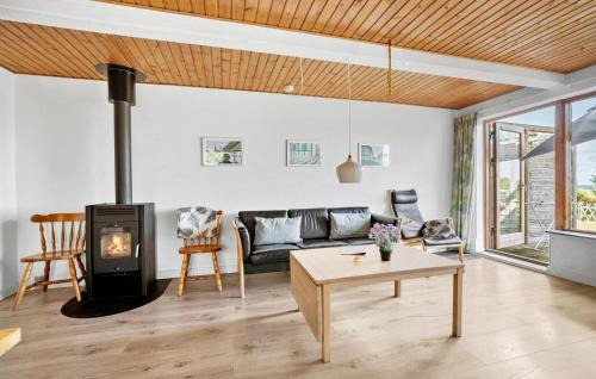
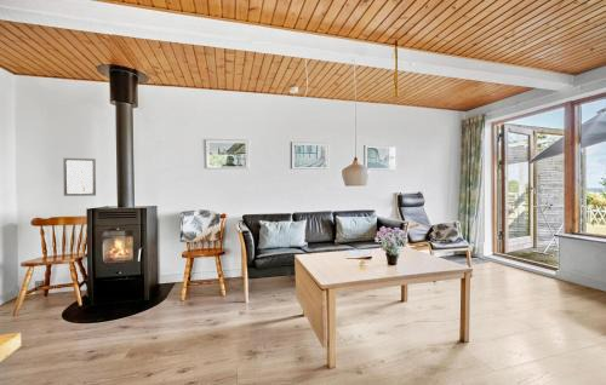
+ wall art [62,157,97,197]
